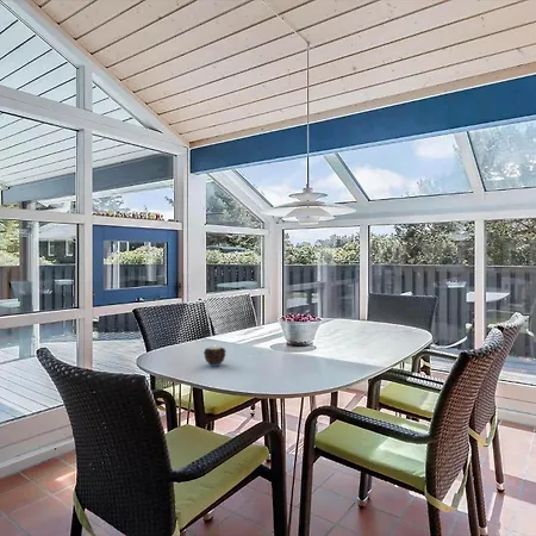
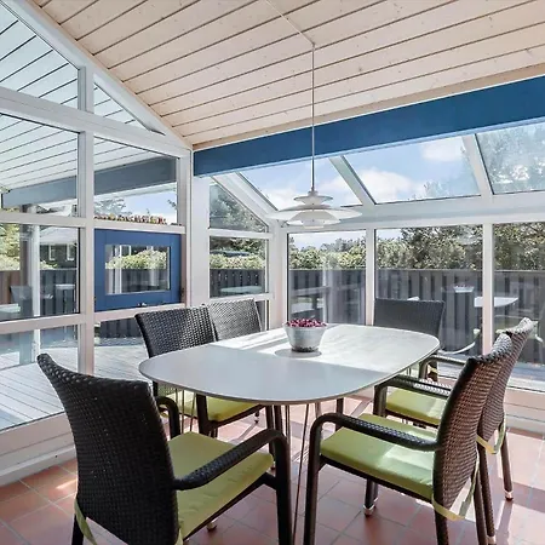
- candle [202,343,228,367]
